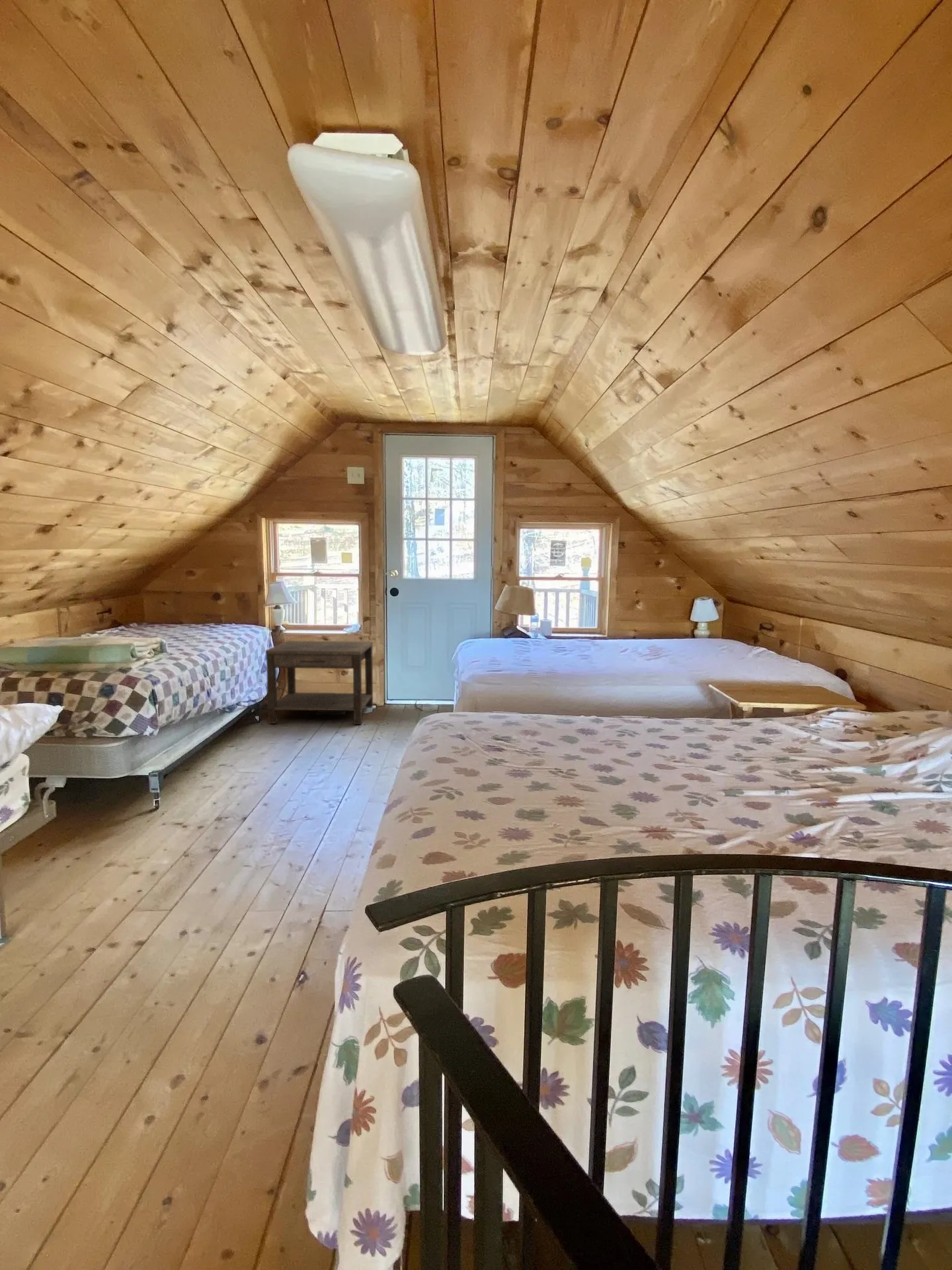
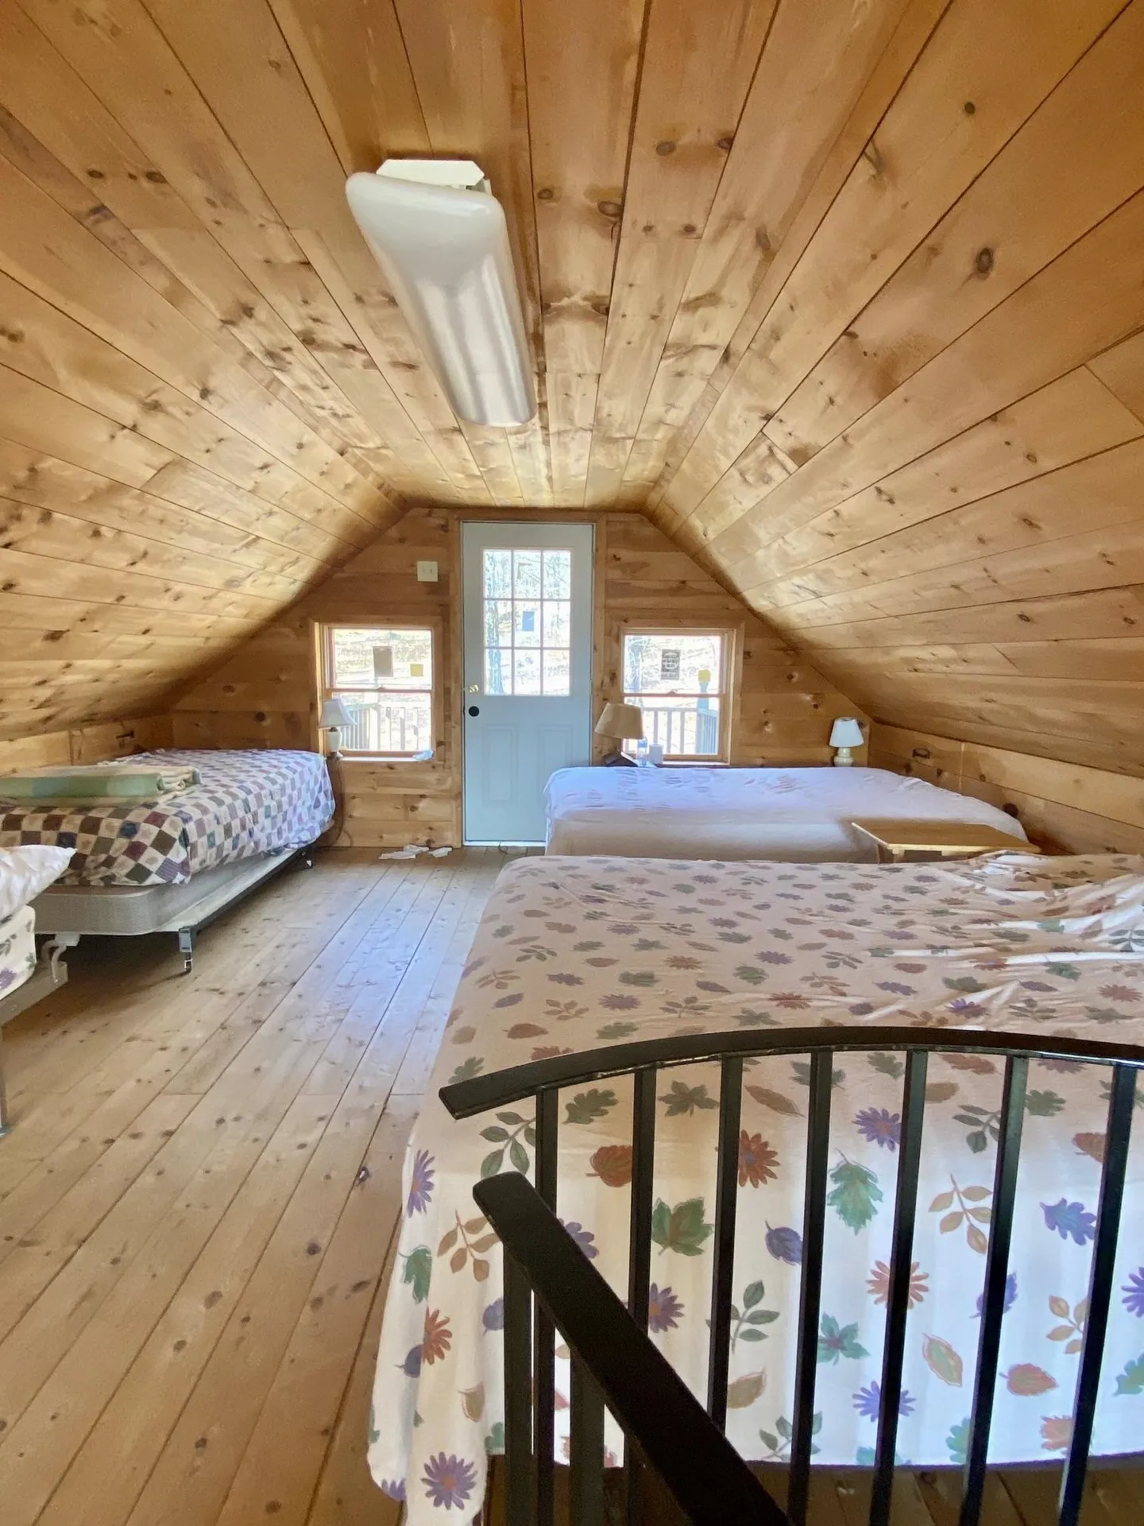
- side table [265,640,374,725]
